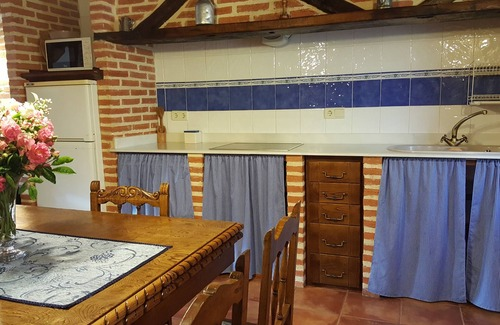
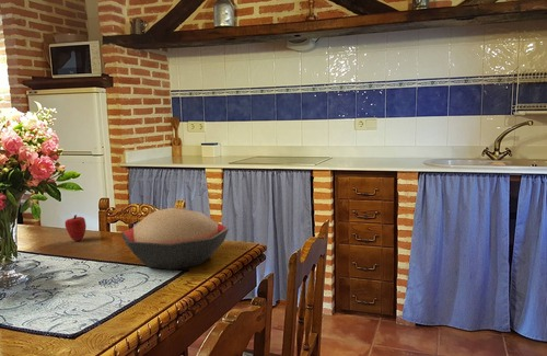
+ apple [65,214,88,242]
+ decorative bowl [120,207,230,271]
